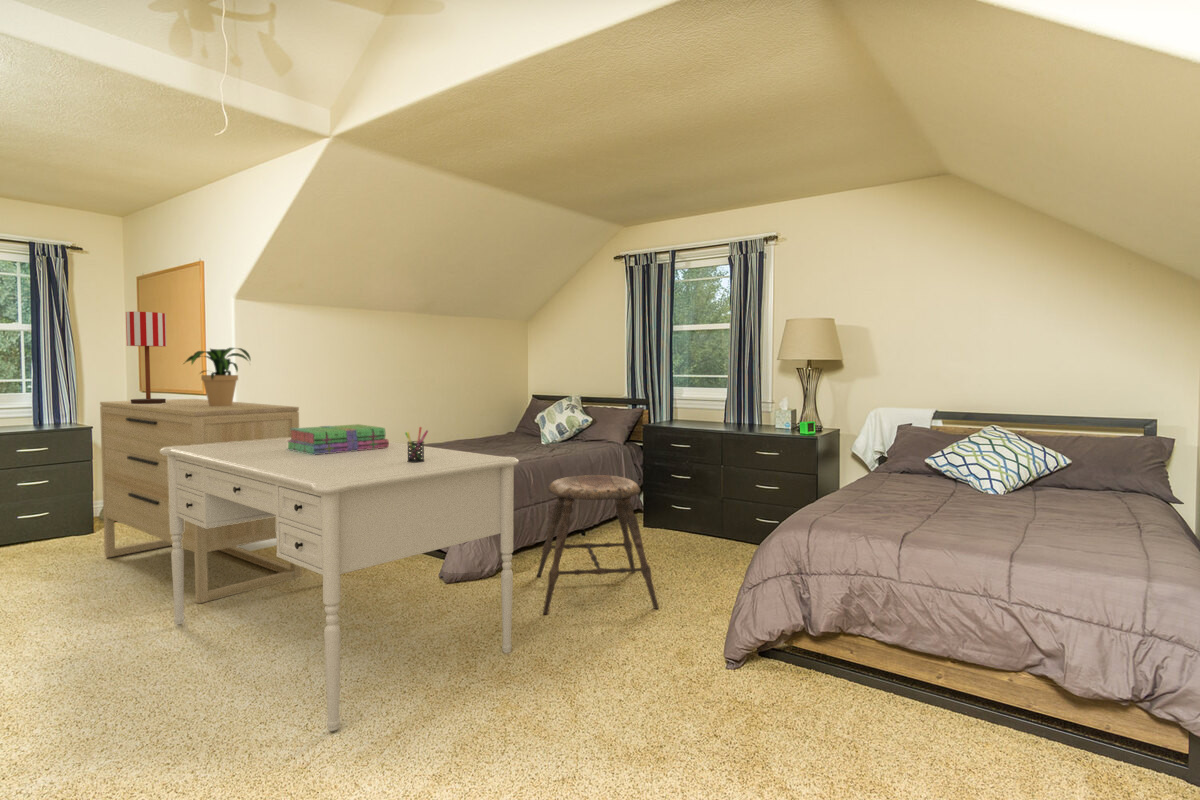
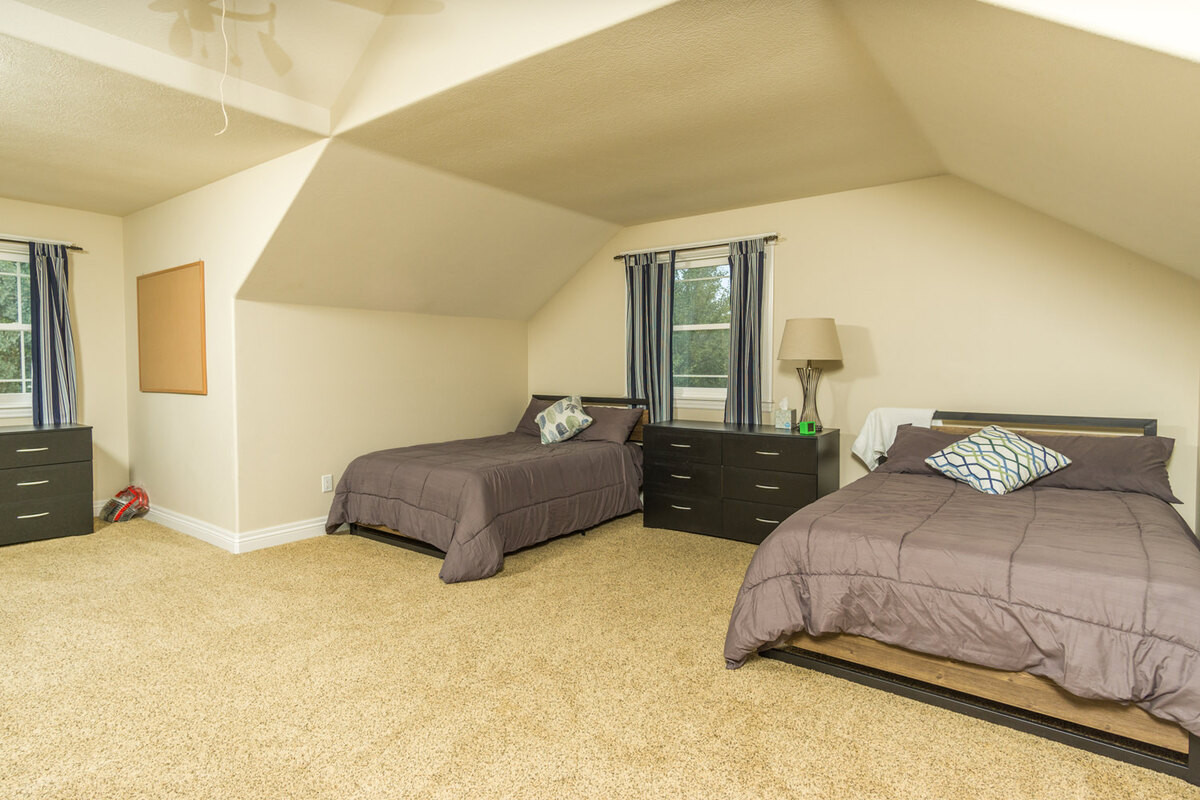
- table lamp [125,311,168,404]
- pen holder [404,426,429,463]
- stool [536,474,660,615]
- stack of books [286,423,390,455]
- potted plant [183,347,252,406]
- dresser [99,398,303,605]
- desk [160,438,520,732]
